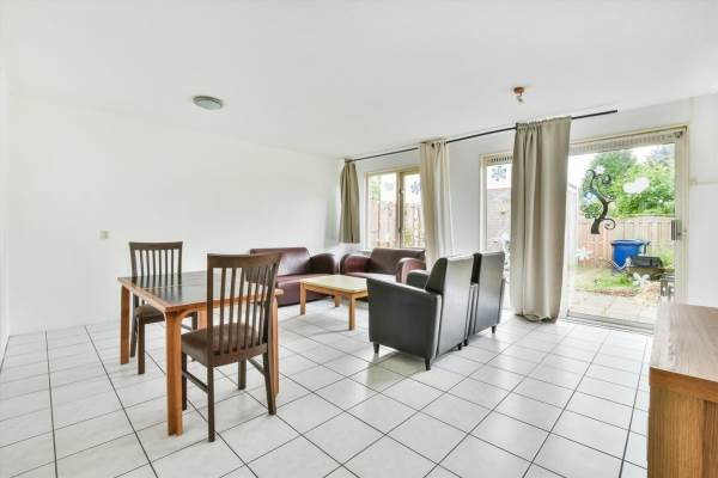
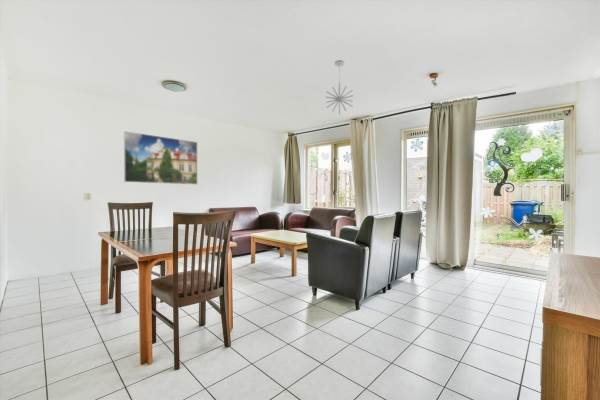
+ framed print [123,130,198,185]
+ pendant light [325,59,354,116]
